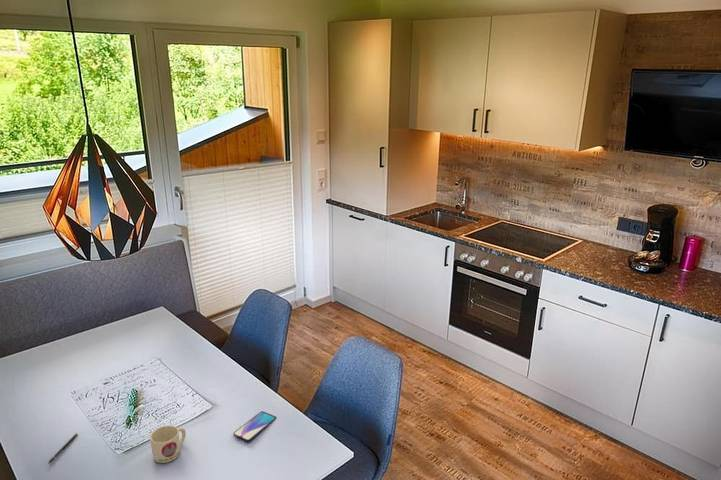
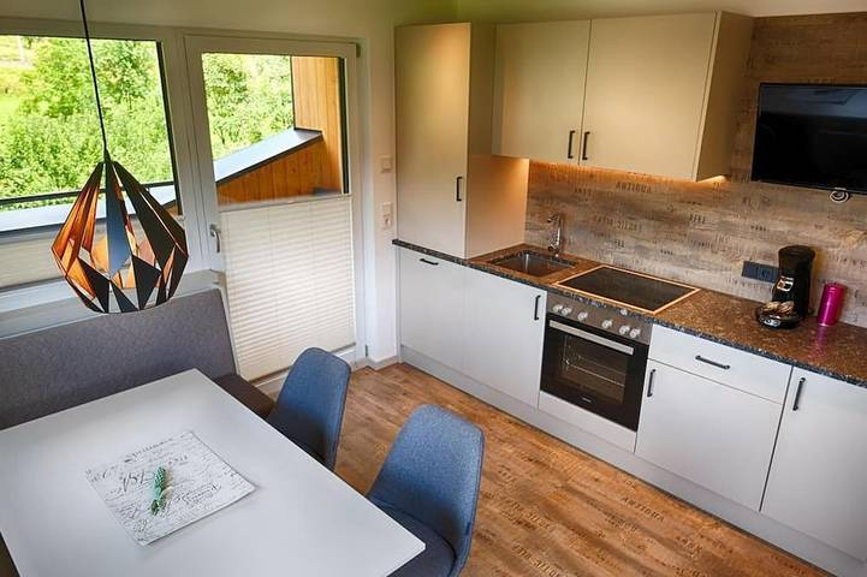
- pen [47,432,79,465]
- smartphone [232,410,277,442]
- mug [149,425,187,464]
